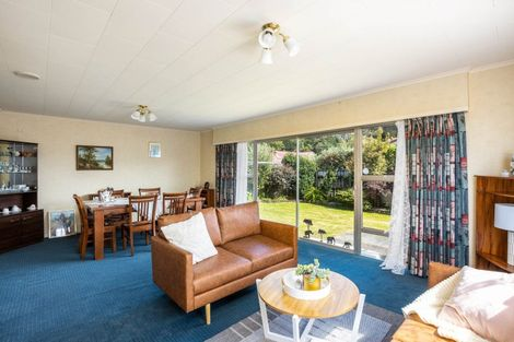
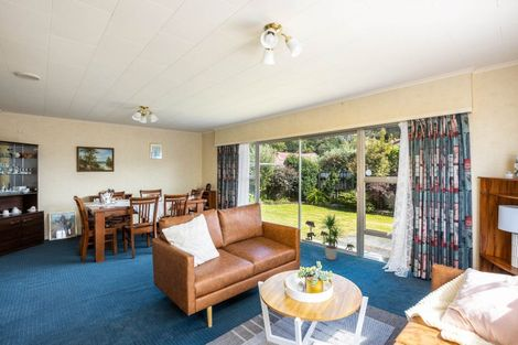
+ potted plant [317,212,347,261]
